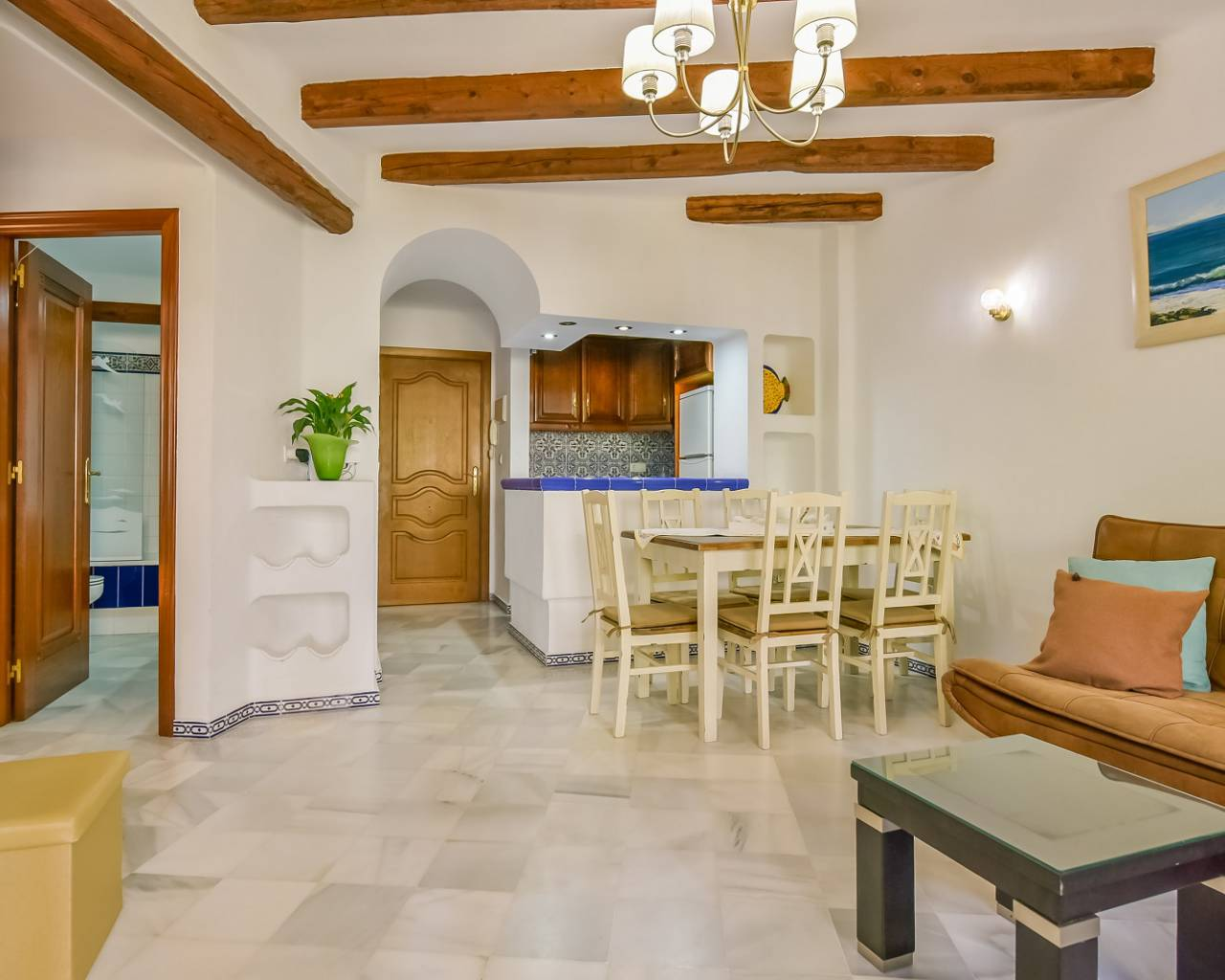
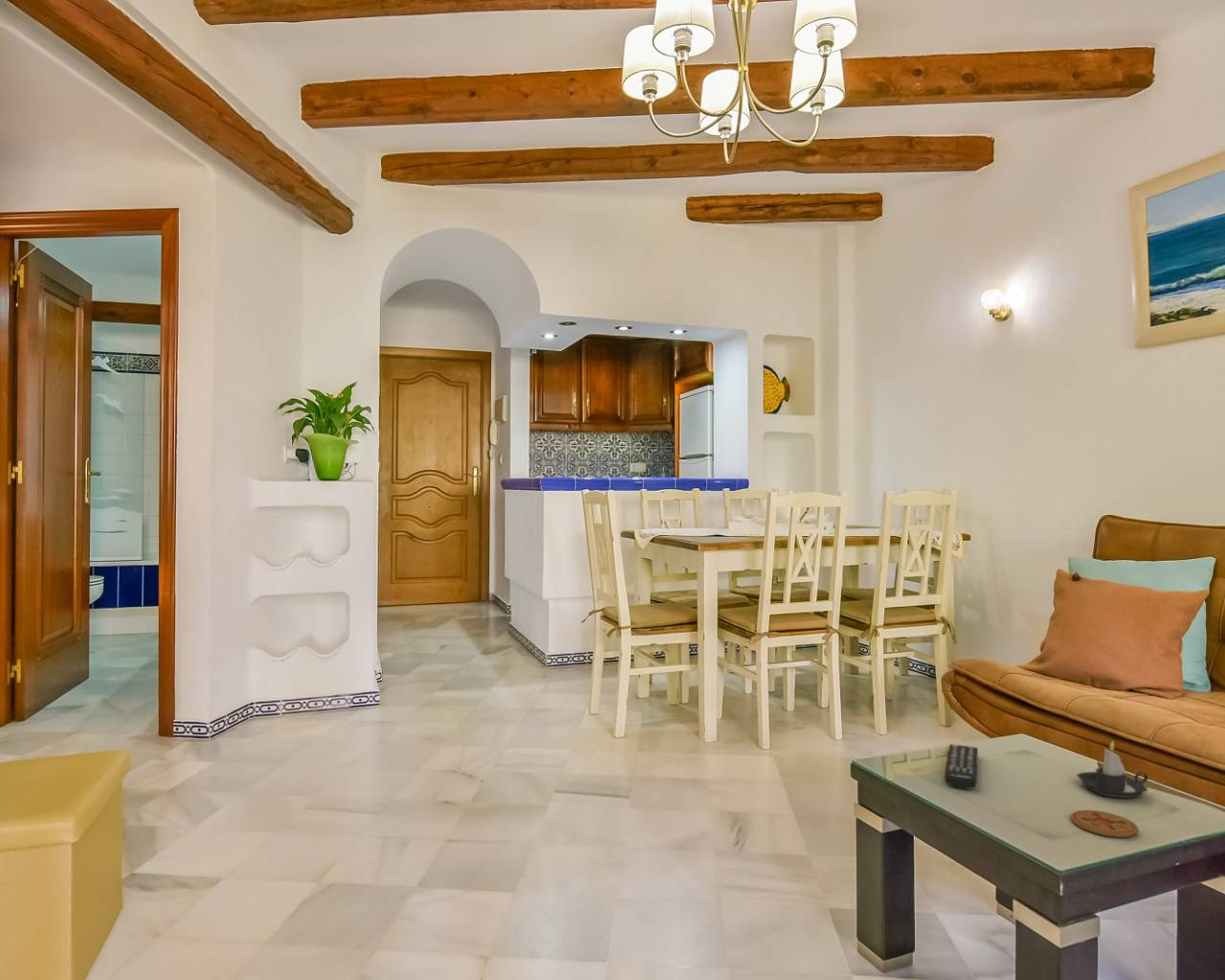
+ remote control [944,743,979,791]
+ coaster [1070,809,1139,838]
+ candle [1076,739,1148,799]
